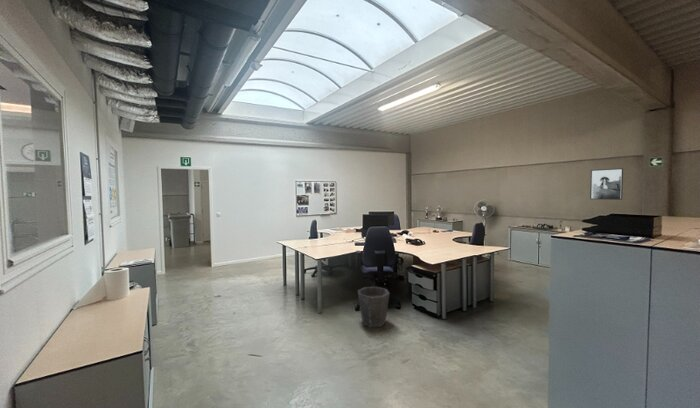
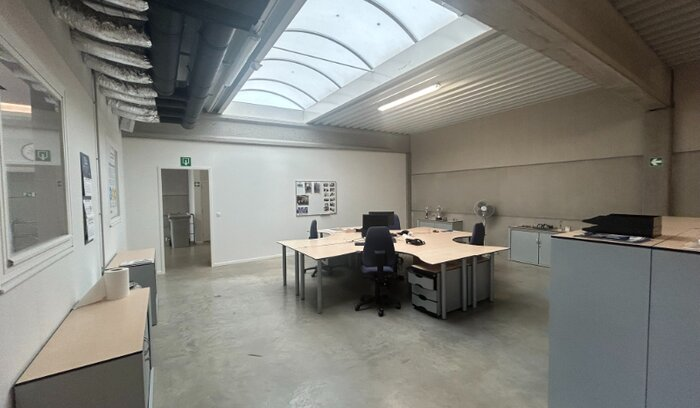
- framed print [589,167,624,201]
- waste bin [357,286,391,329]
